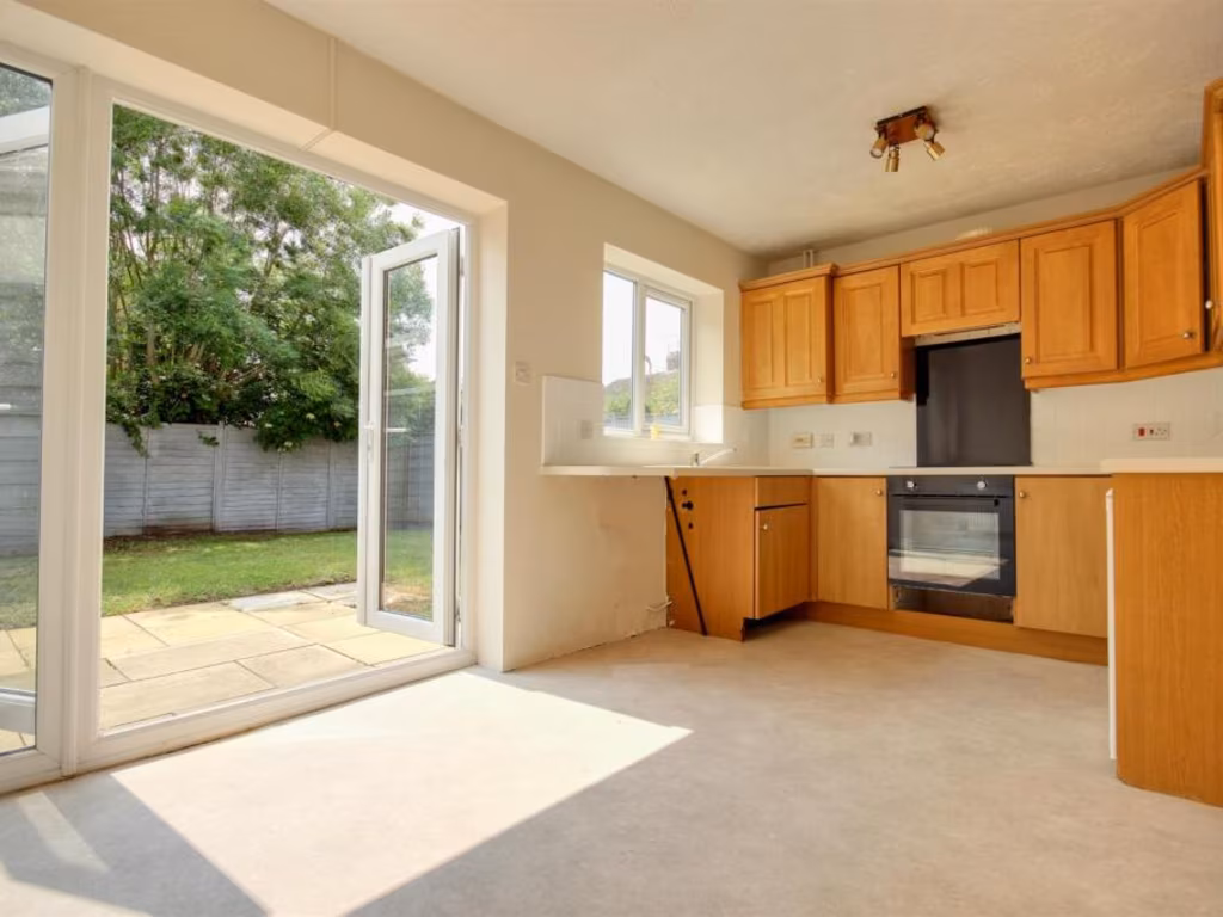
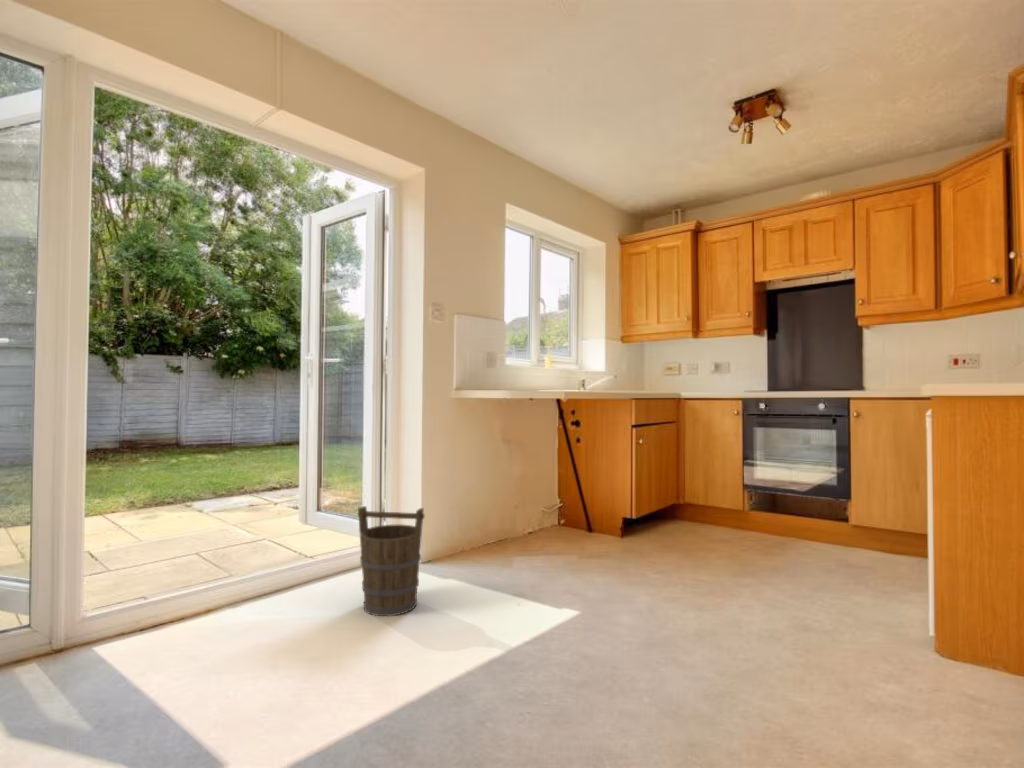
+ bucket [357,505,426,617]
